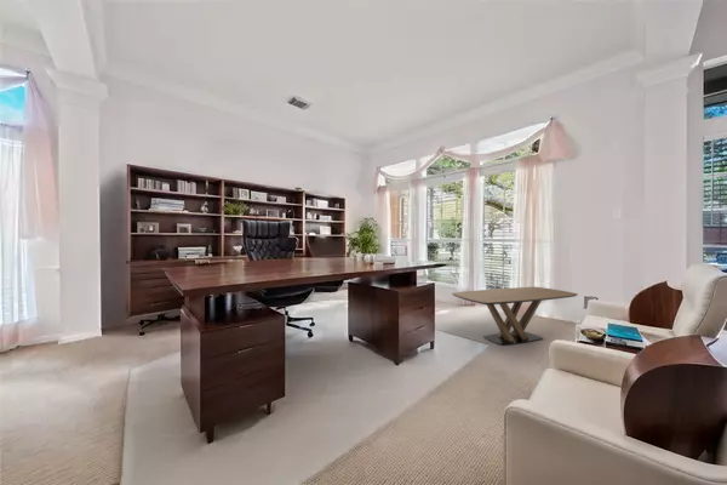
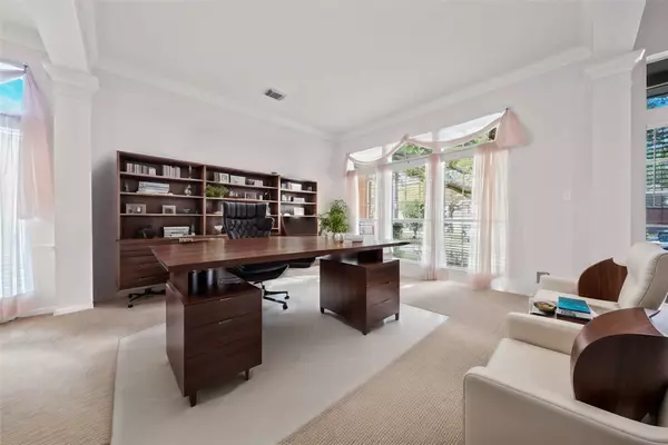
- coffee table [451,286,579,347]
